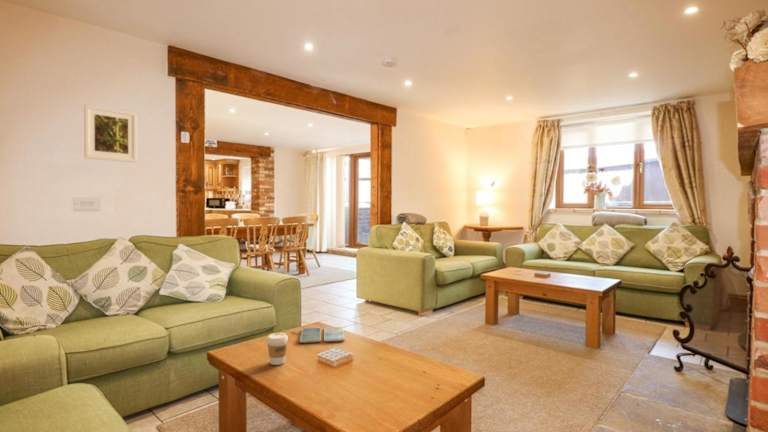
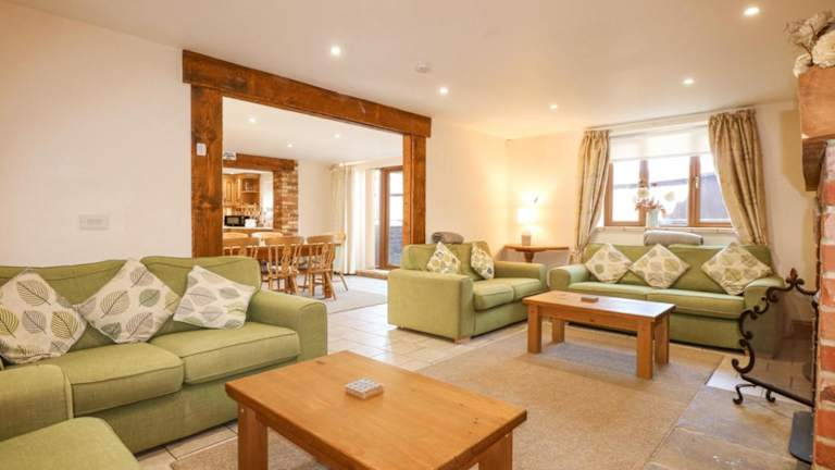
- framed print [83,104,138,163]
- coffee cup [266,332,289,366]
- drink coaster [299,326,346,344]
